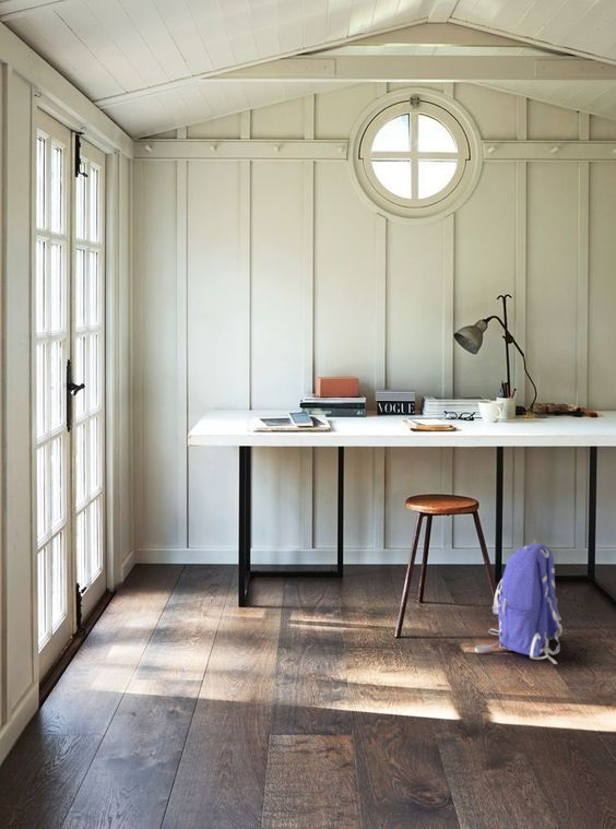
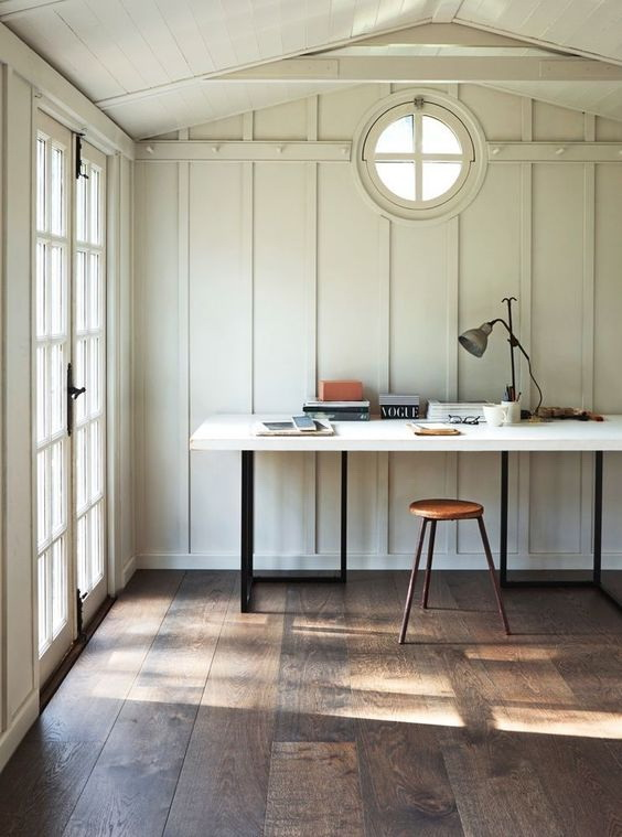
- backpack [474,538,564,665]
